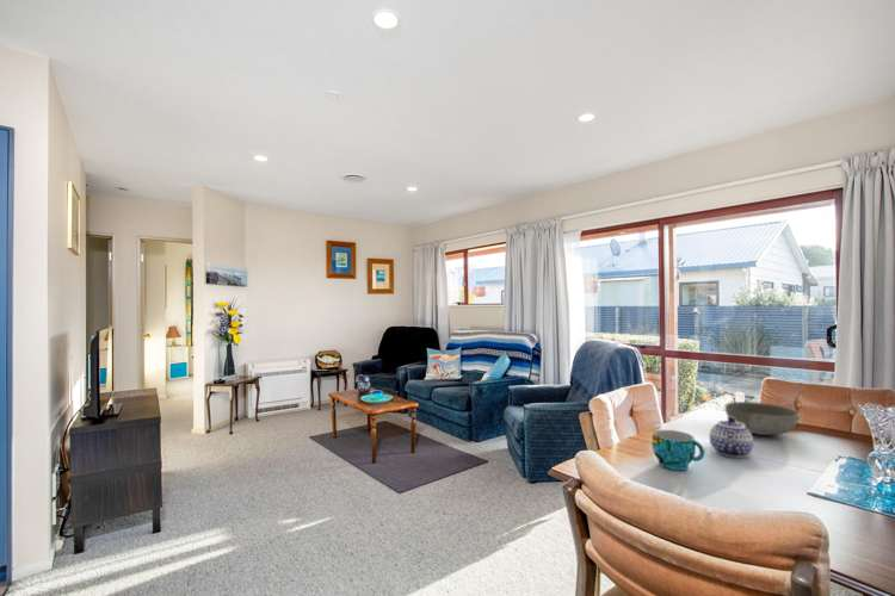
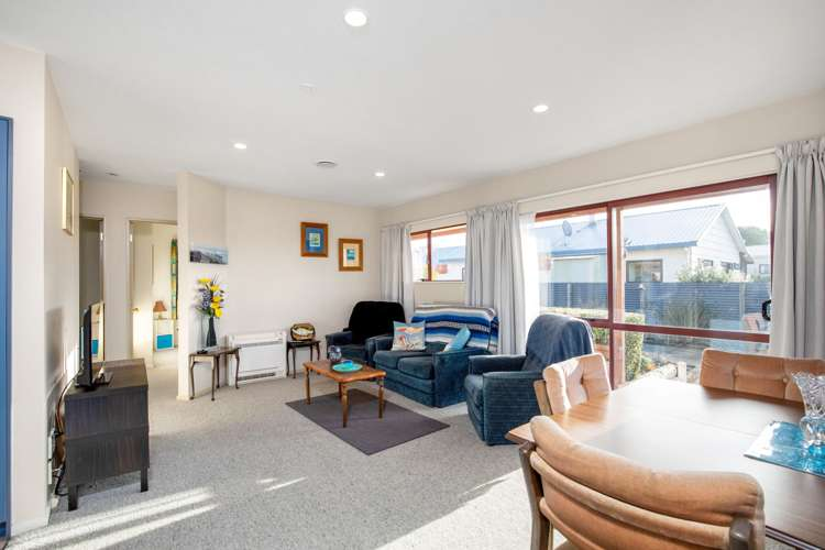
- cup [650,429,705,471]
- teapot [708,417,754,459]
- bowl [724,401,802,436]
